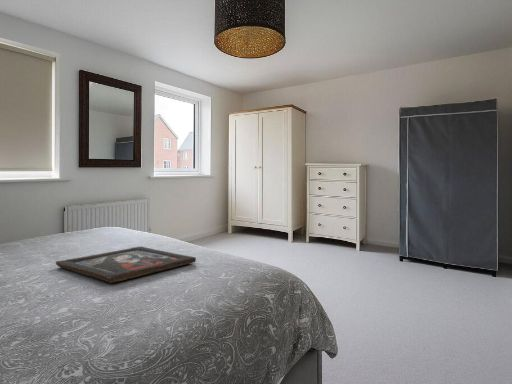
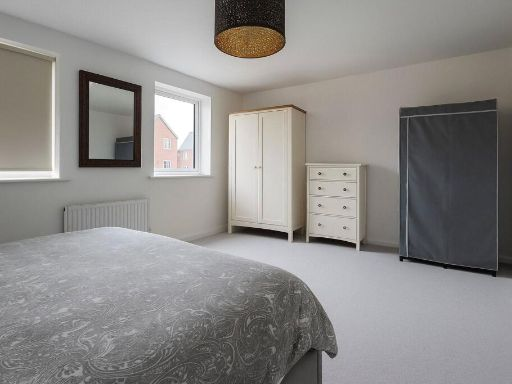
- religious icon [55,246,197,284]
